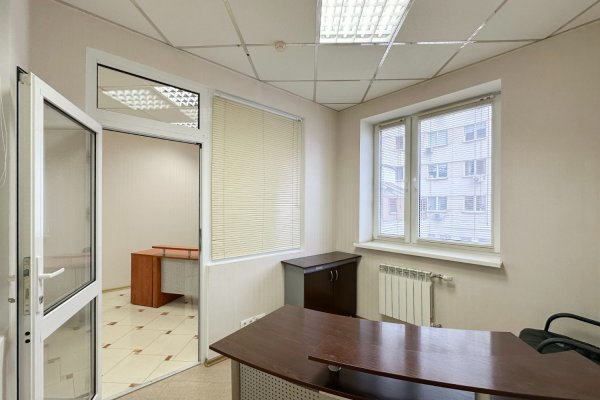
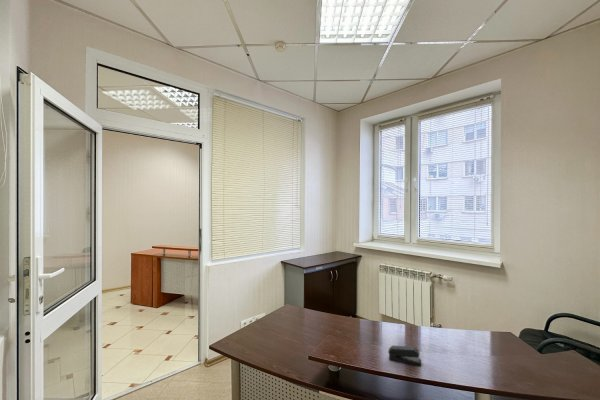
+ stapler [387,345,422,367]
